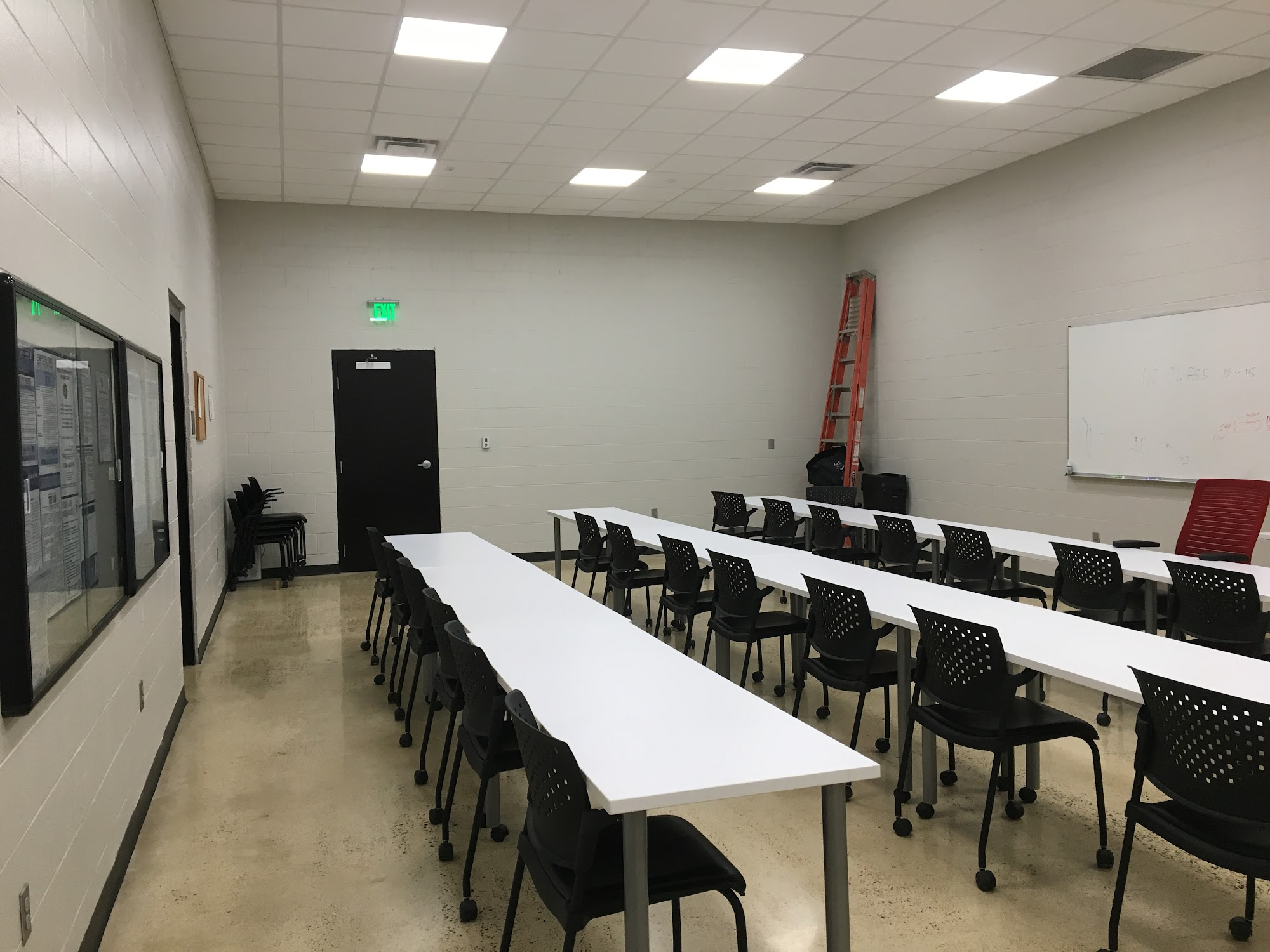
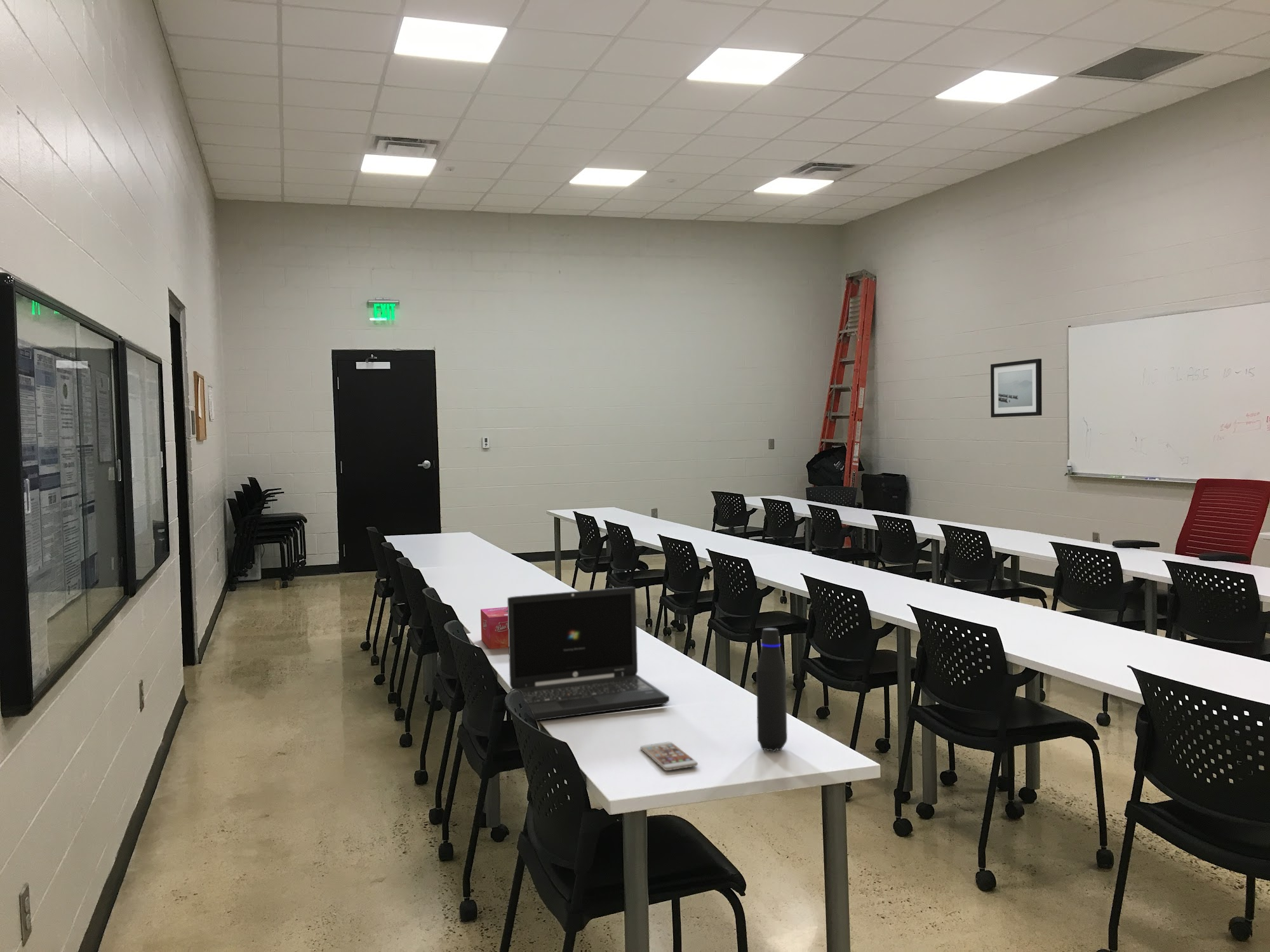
+ tissue box [480,606,509,650]
+ wall art [990,358,1043,418]
+ laptop [507,586,670,722]
+ smartphone [639,741,699,771]
+ water bottle [756,628,788,753]
